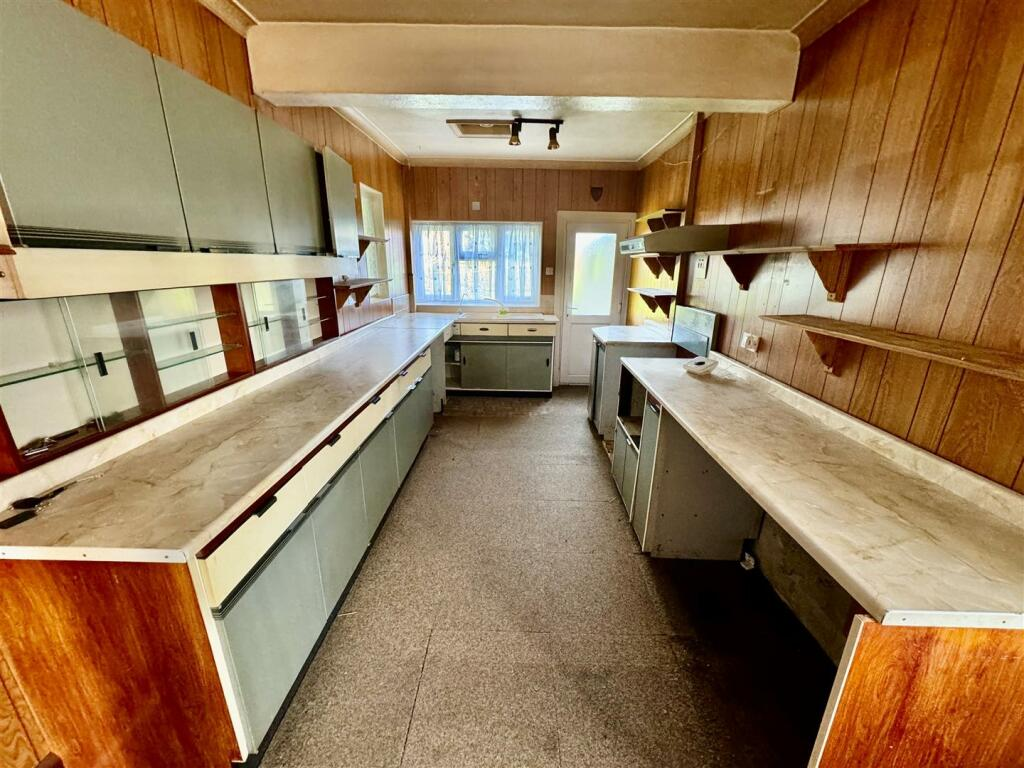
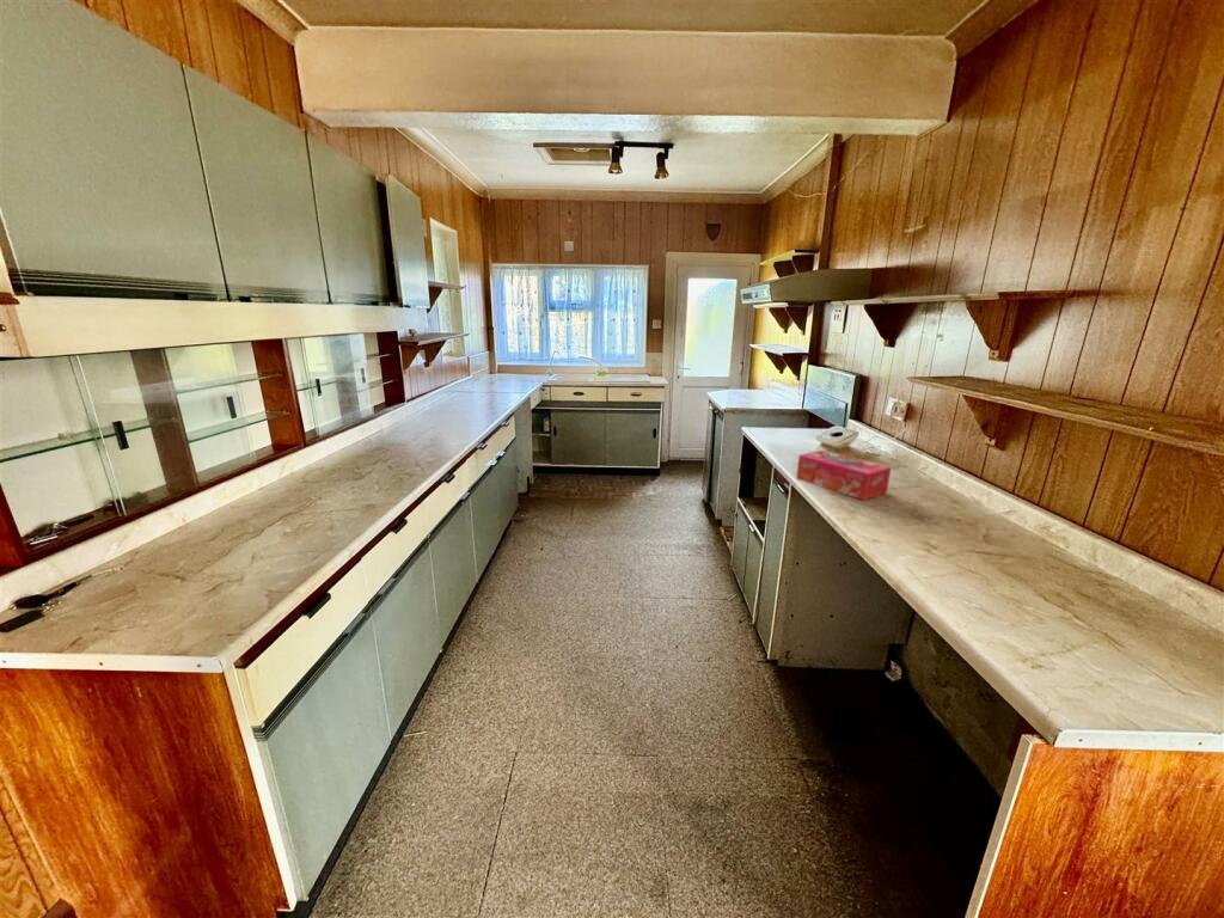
+ tissue box [795,449,892,501]
